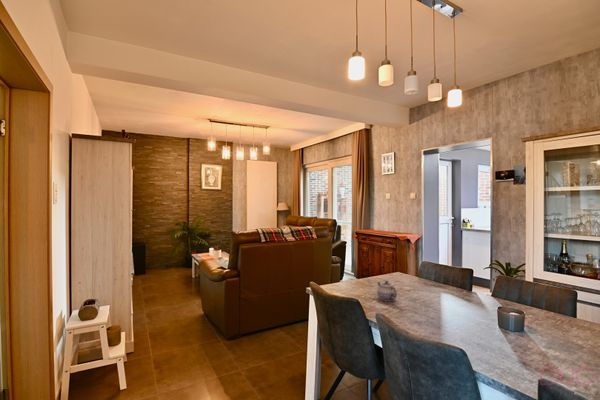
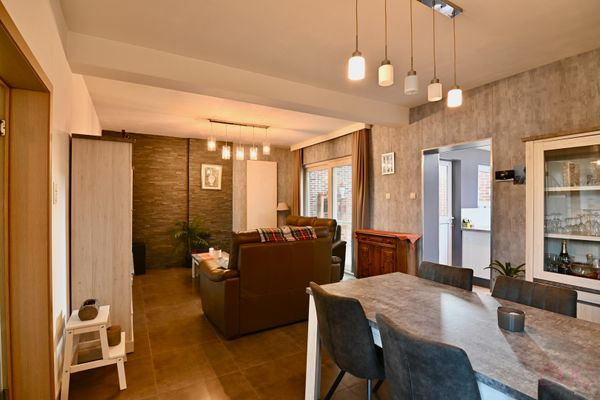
- teapot [376,280,398,302]
